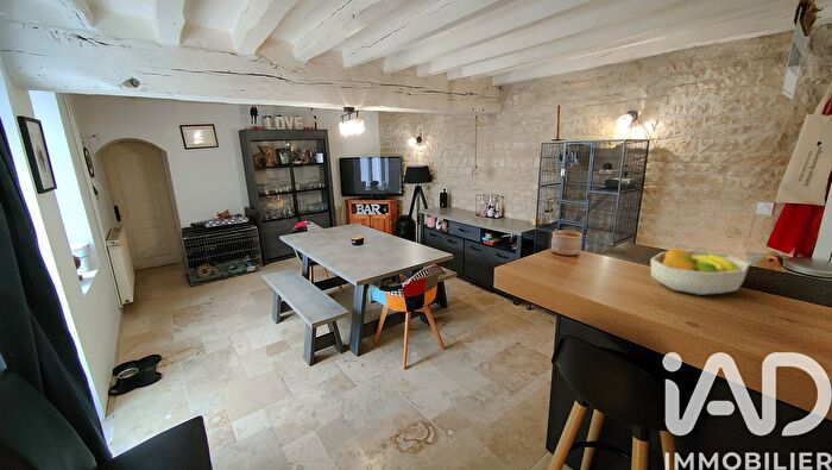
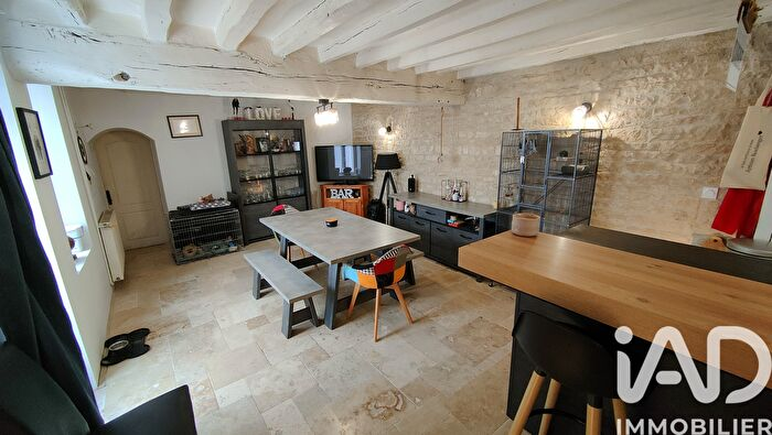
- fruit bowl [649,246,751,296]
